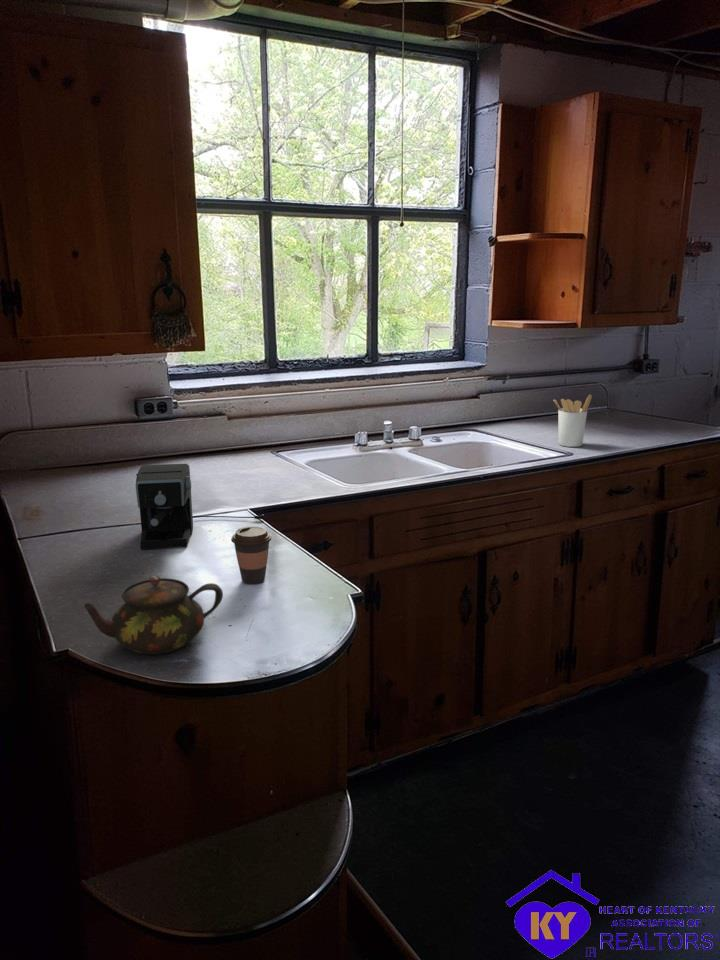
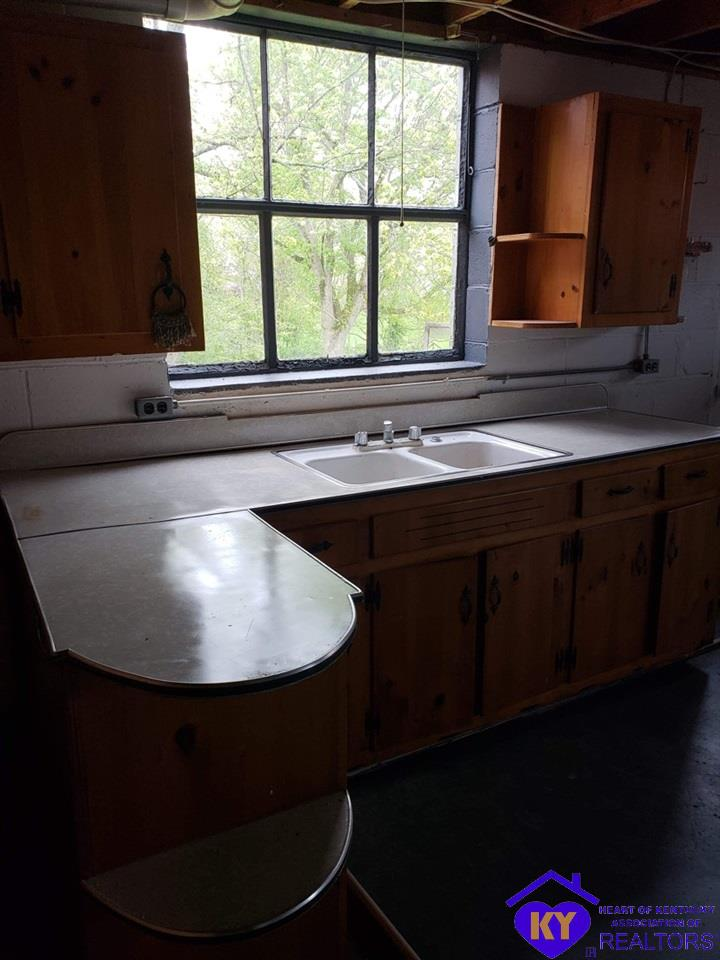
- teapot [81,575,224,655]
- coffee maker [135,463,265,550]
- coffee cup [230,525,273,585]
- utensil holder [553,393,593,448]
